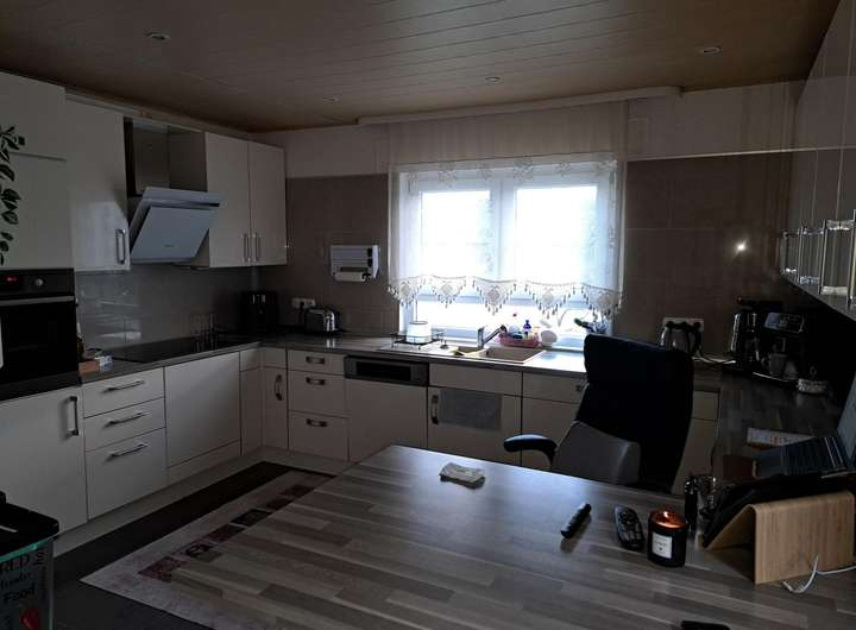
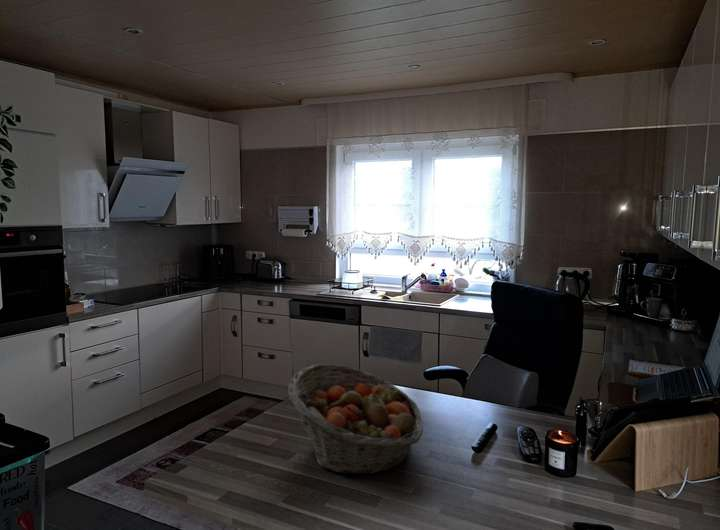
+ fruit basket [287,363,424,475]
